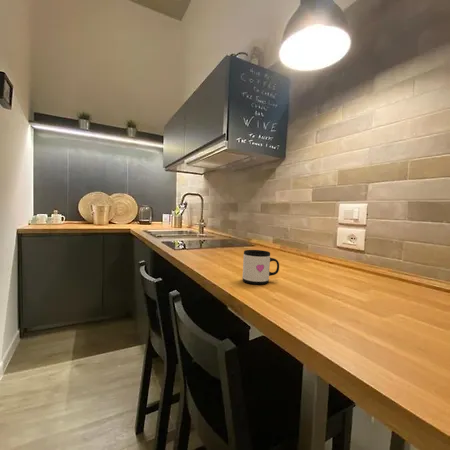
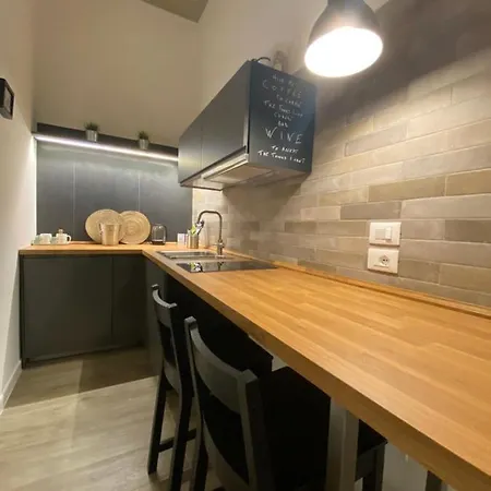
- mug [242,249,280,285]
